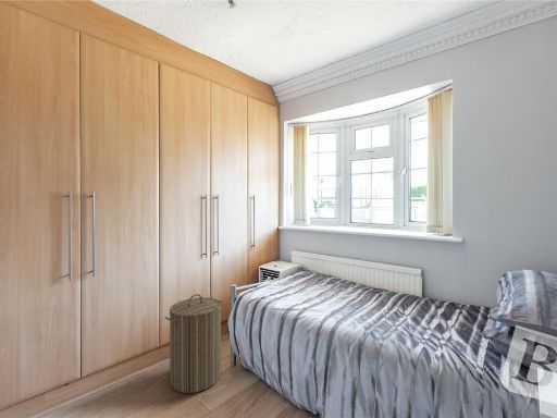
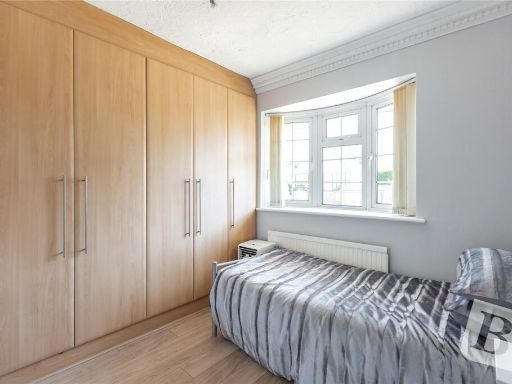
- laundry hamper [164,293,224,394]
